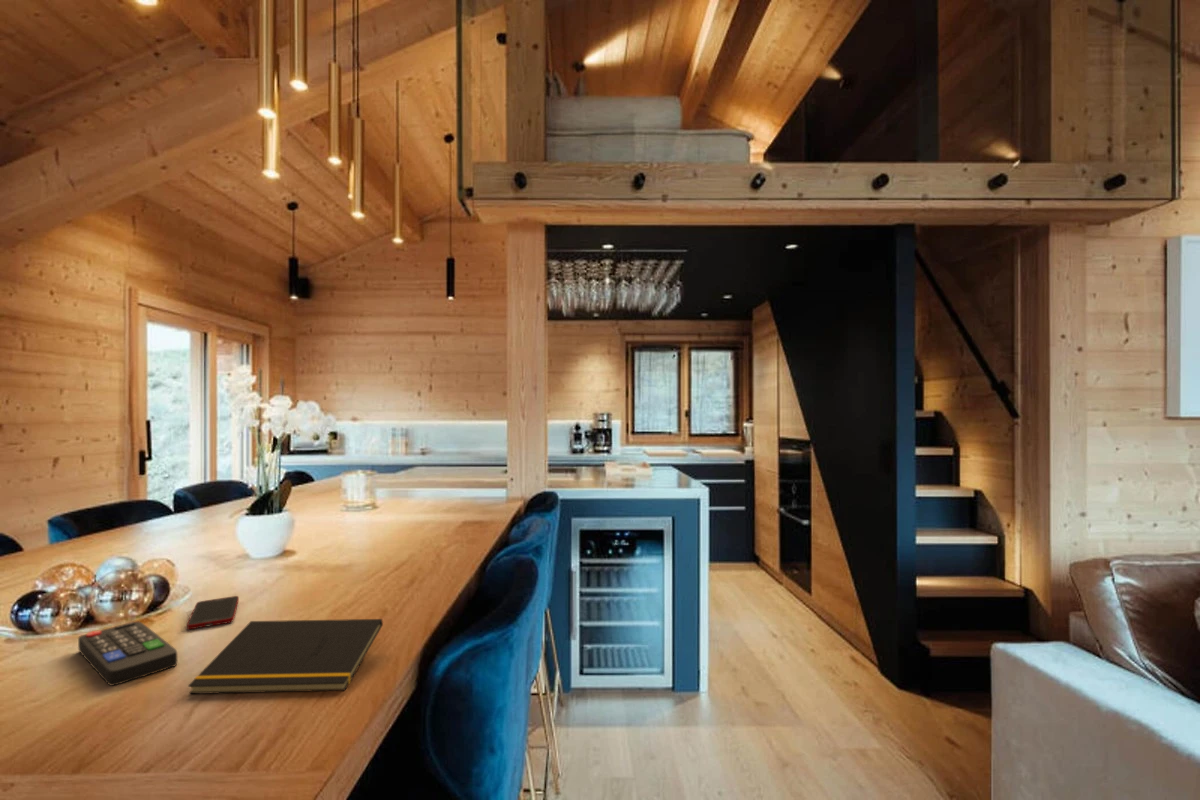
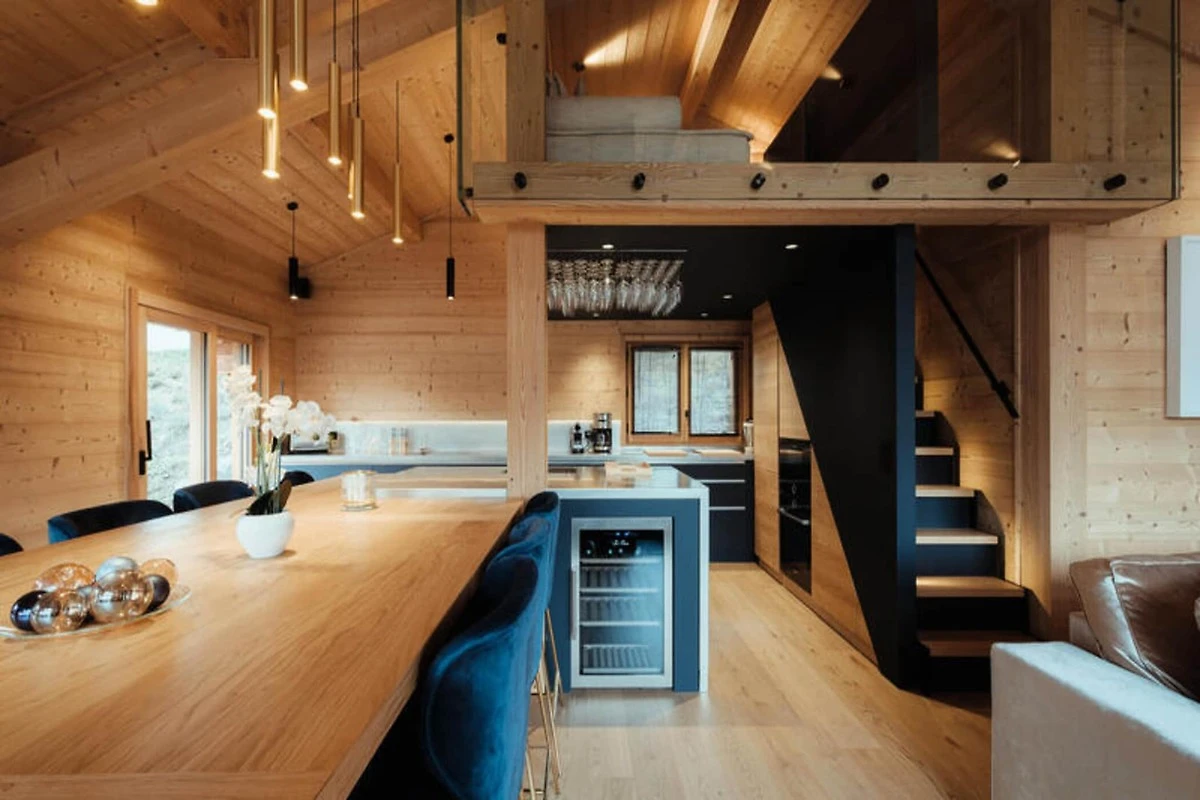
- notepad [187,618,384,695]
- remote control [77,620,178,687]
- cell phone [186,595,240,630]
